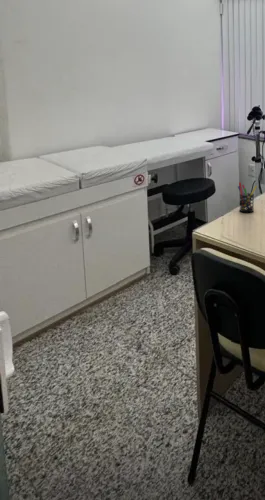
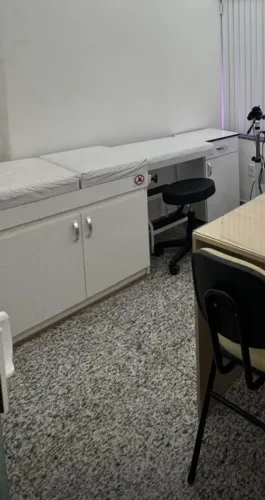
- pen holder [237,181,258,213]
